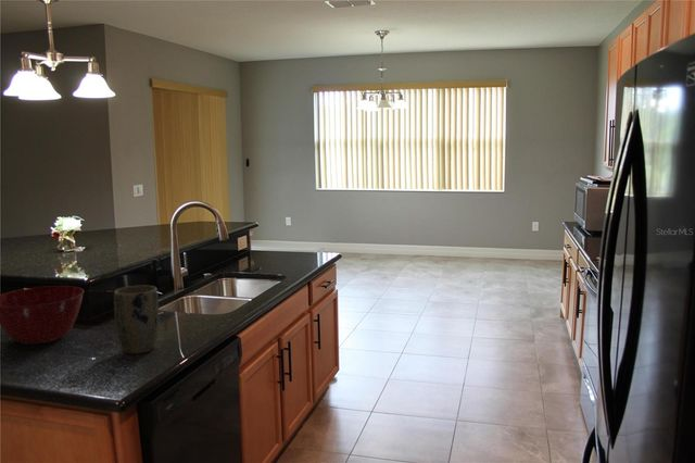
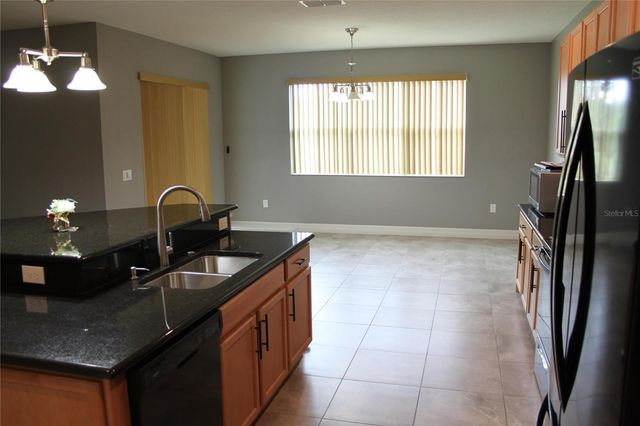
- mixing bowl [0,285,85,346]
- plant pot [113,285,161,355]
